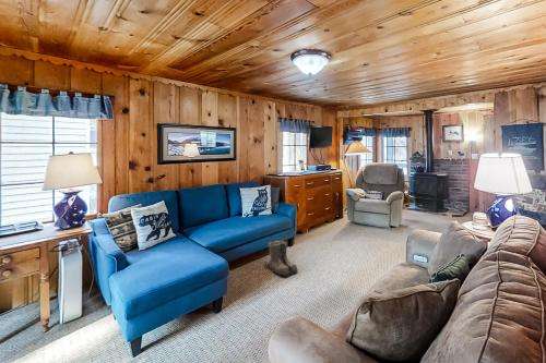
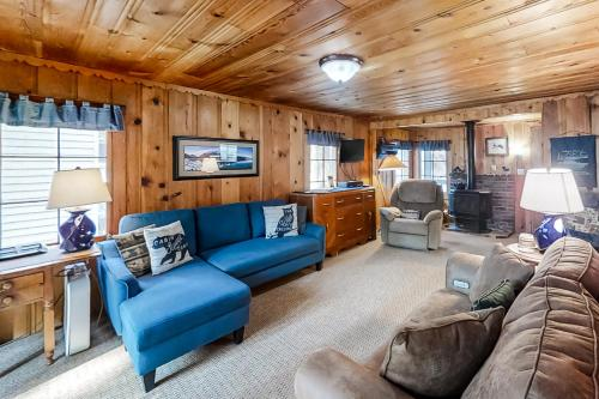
- boots [268,240,300,277]
